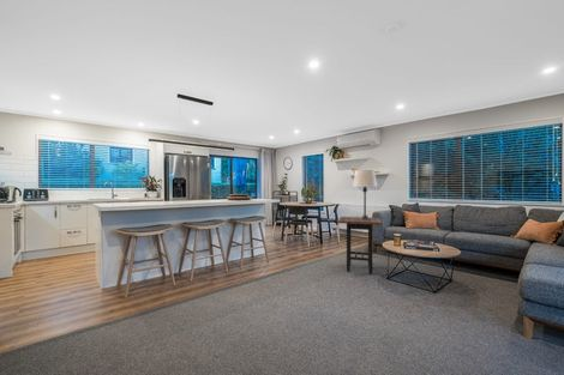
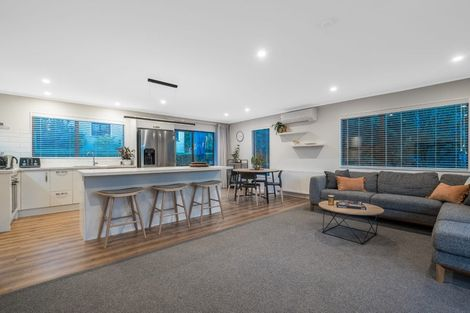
- lamp [352,169,378,219]
- side table [337,216,383,274]
